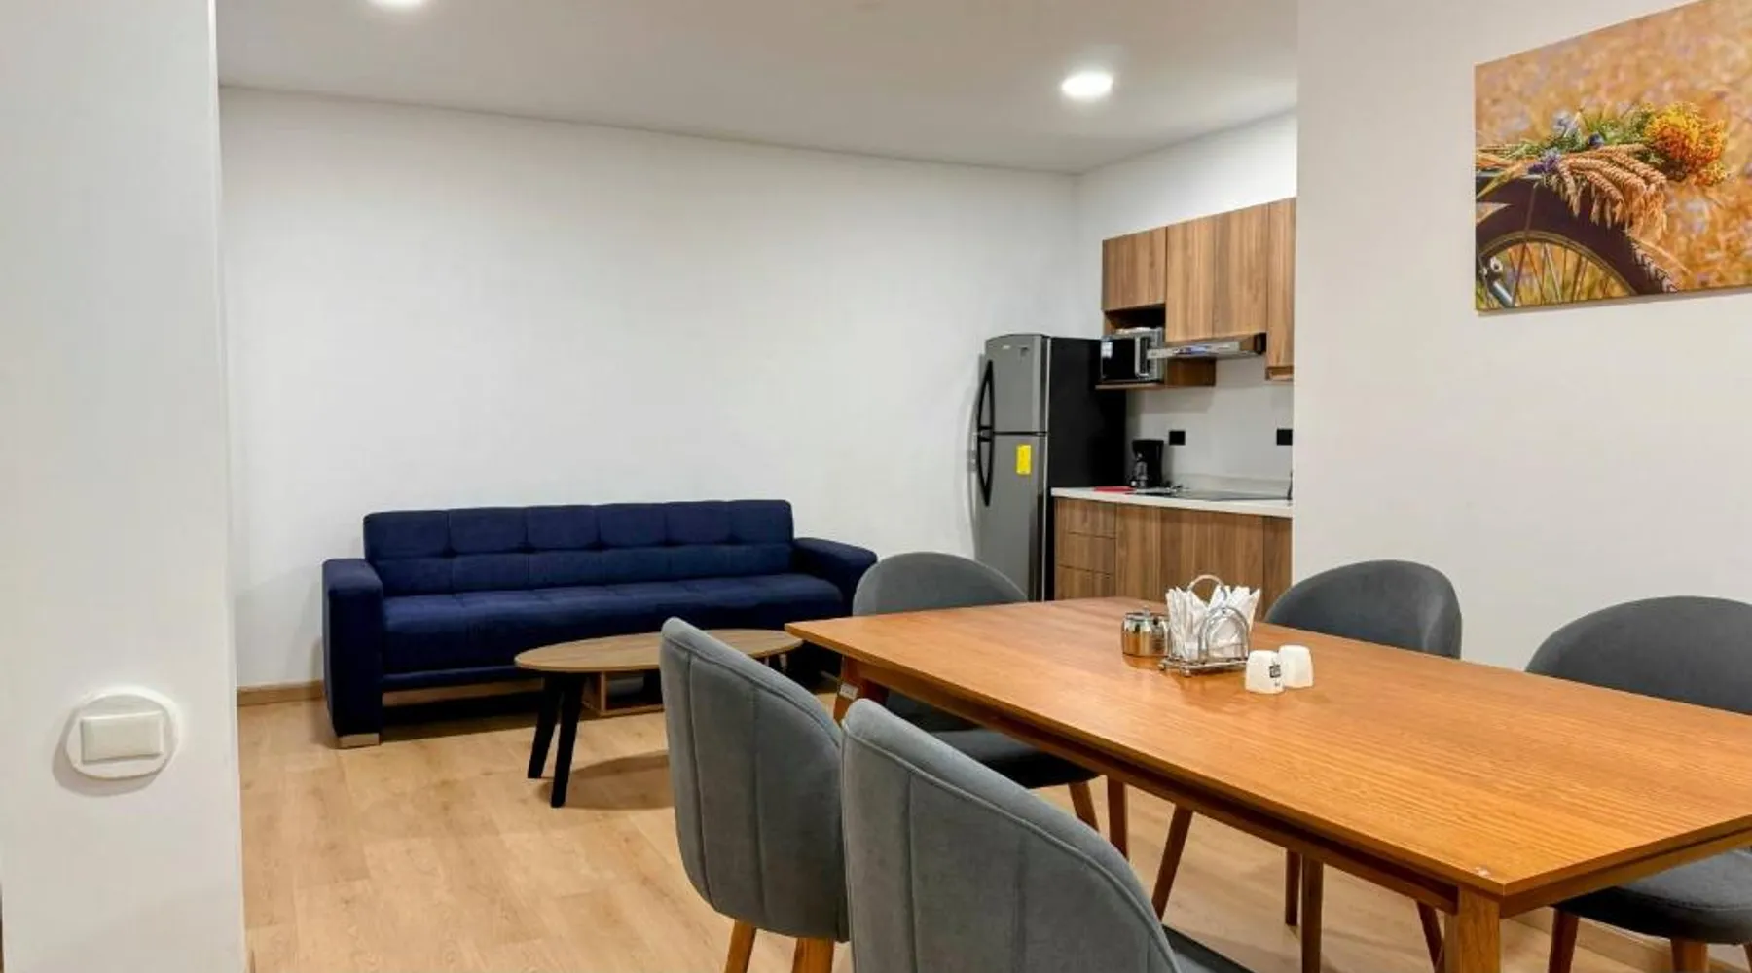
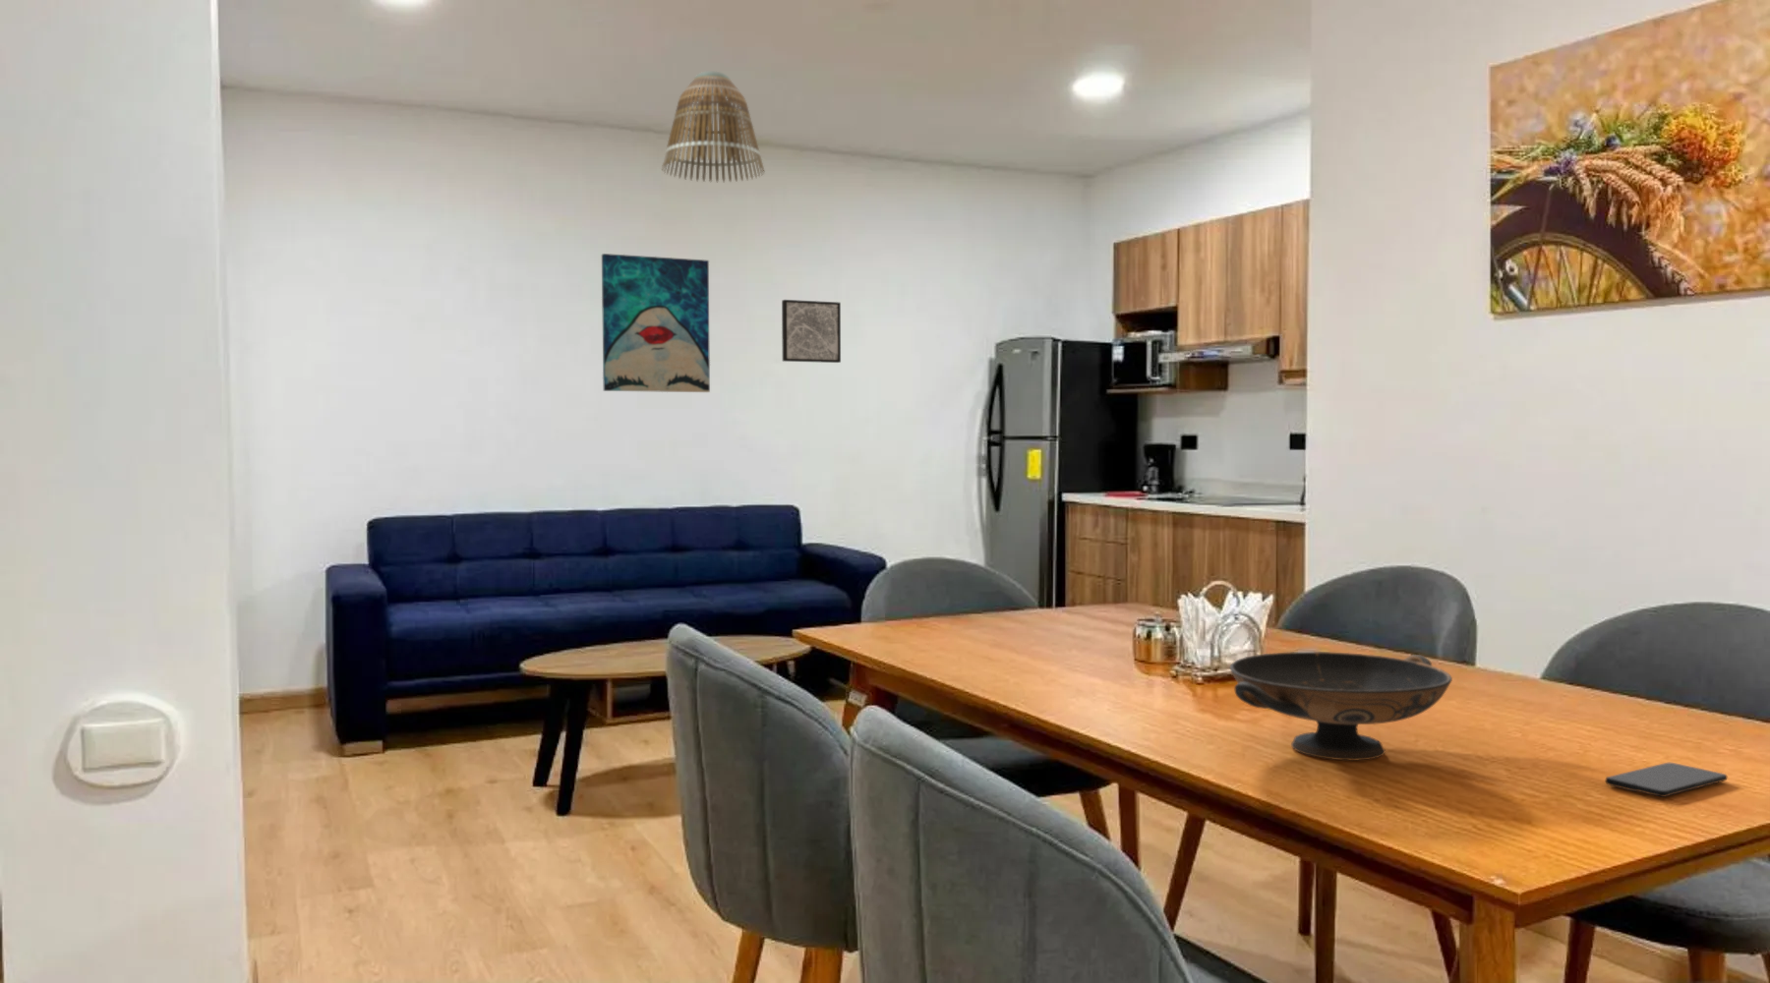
+ decorative bowl [1229,651,1453,761]
+ wall art [600,253,711,393]
+ wall art [781,299,841,363]
+ smartphone [1605,761,1729,798]
+ lamp shade [661,70,766,183]
